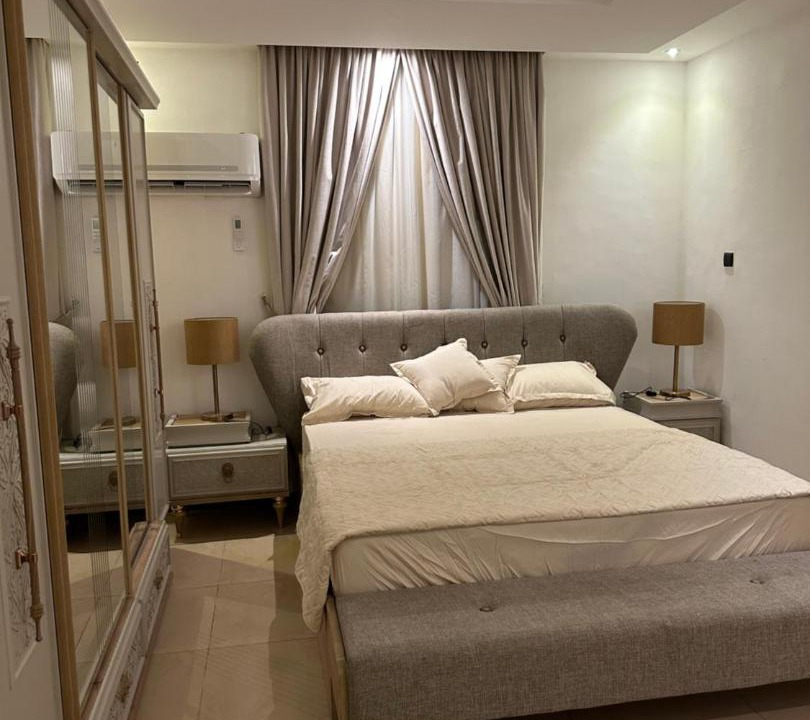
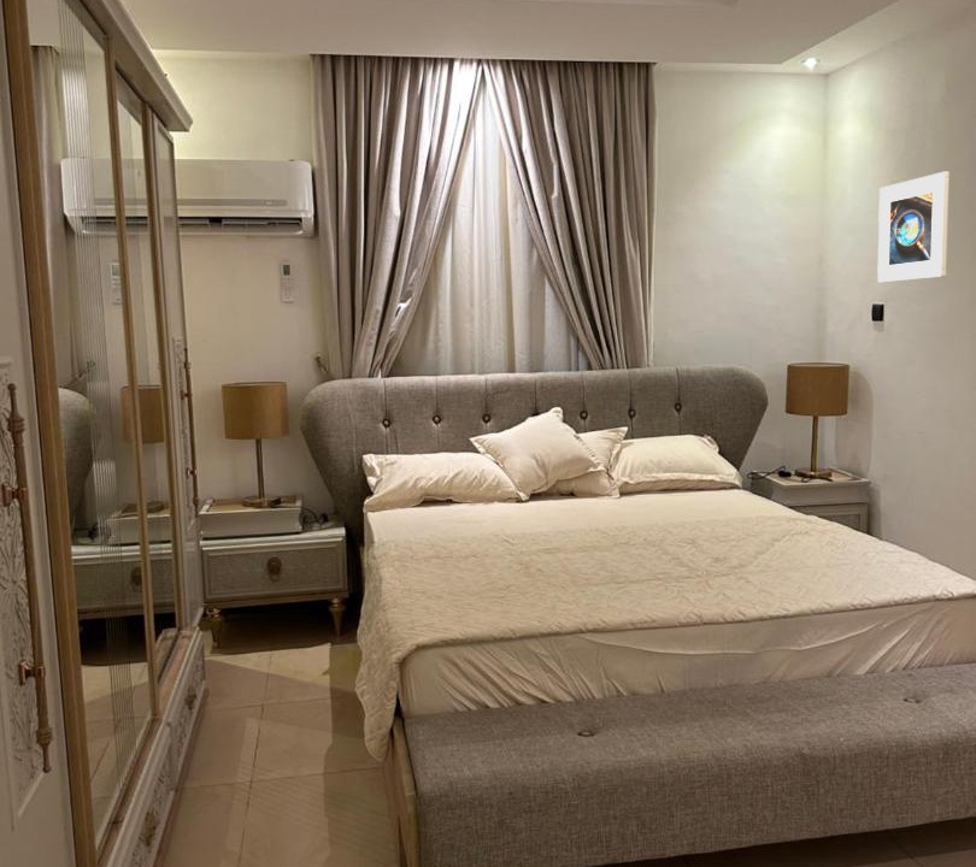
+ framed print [876,171,951,283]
